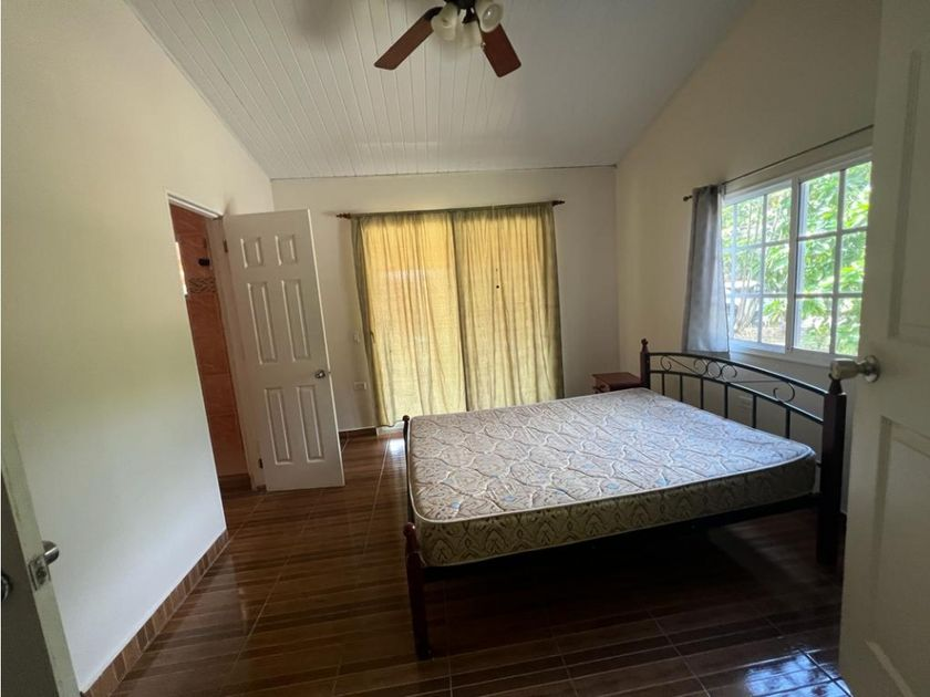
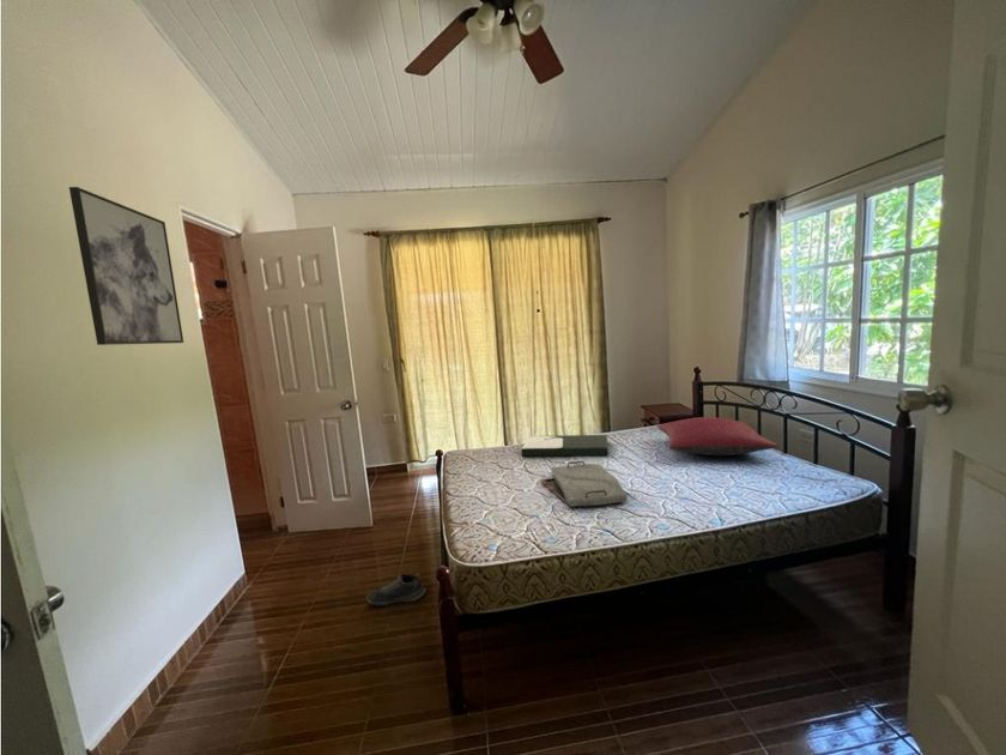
+ pillow [656,416,780,457]
+ cushion [520,434,610,458]
+ serving tray [539,460,629,508]
+ shoe [365,573,426,606]
+ wall art [68,186,184,346]
